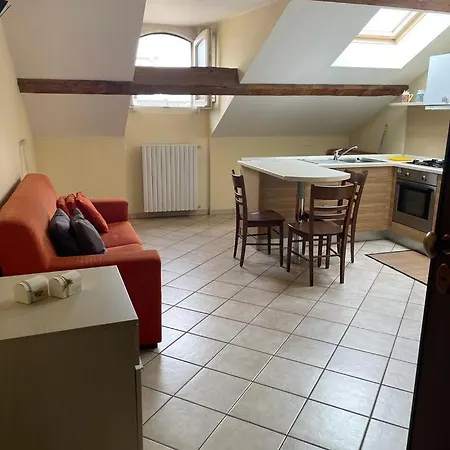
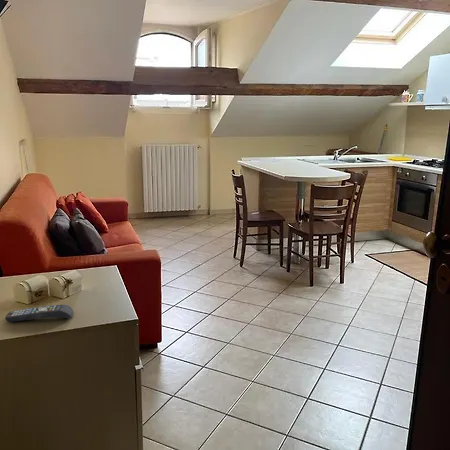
+ remote control [4,303,75,323]
